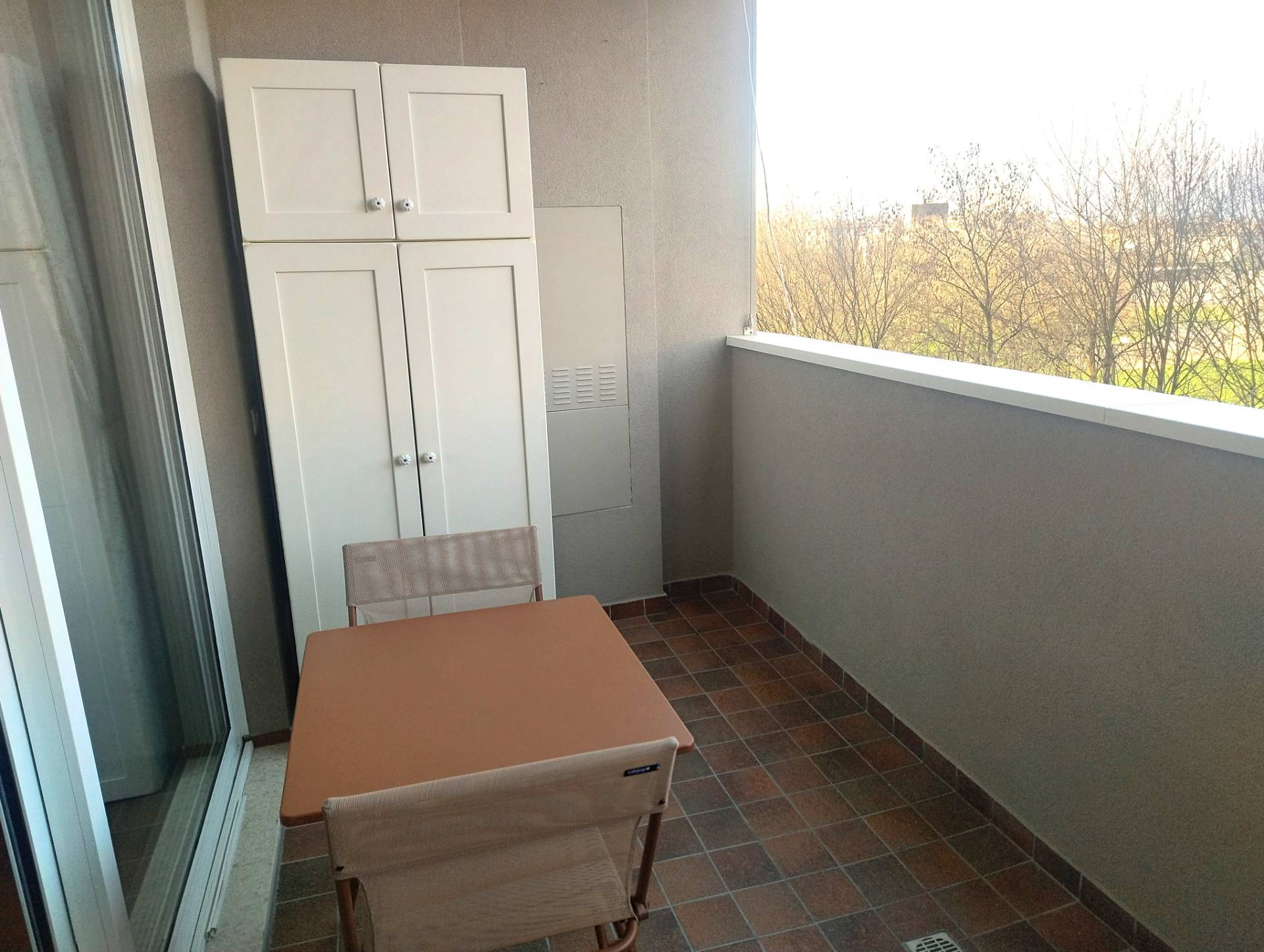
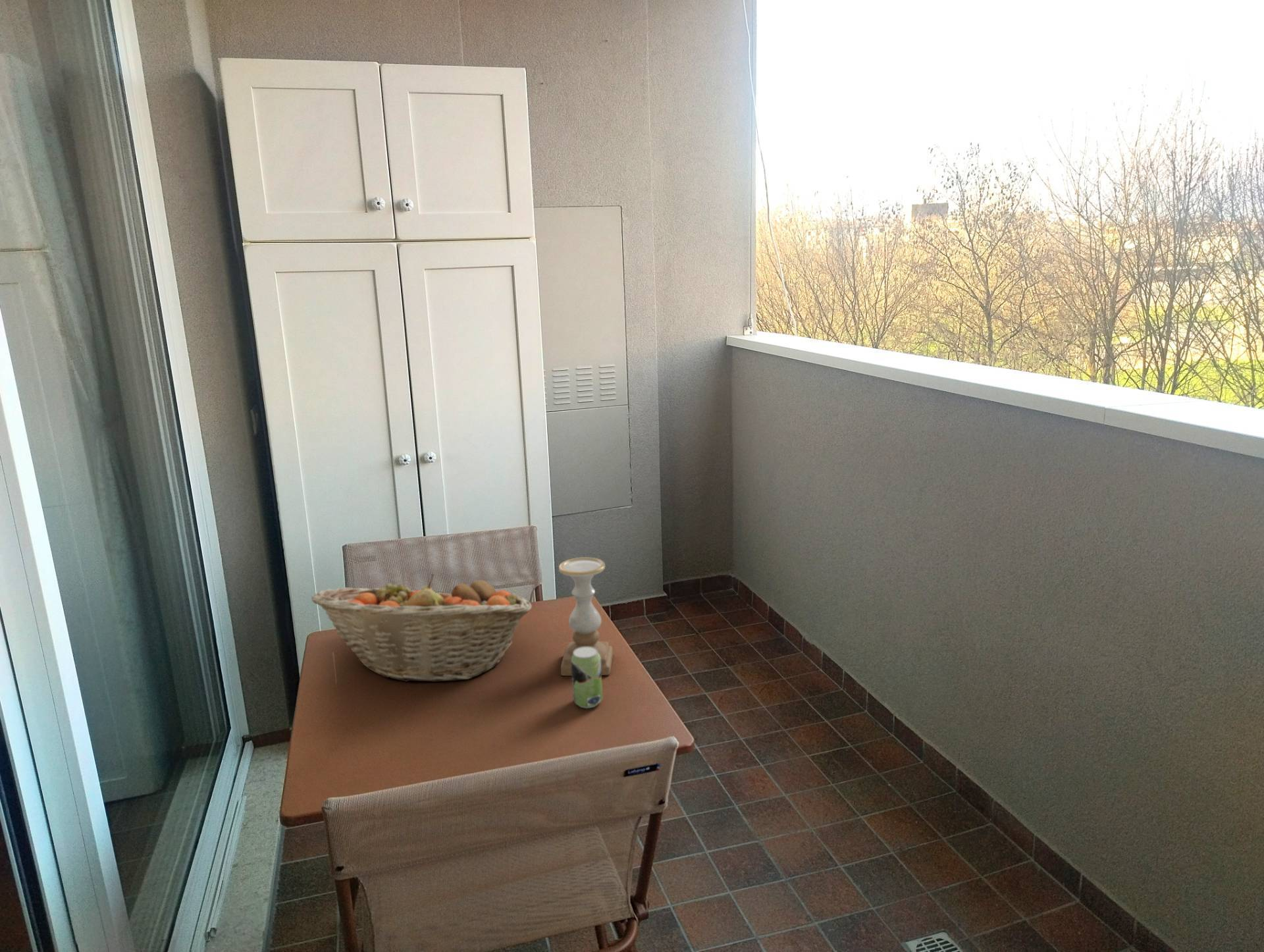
+ candle holder [558,556,614,677]
+ beverage can [571,647,603,709]
+ fruit basket [311,573,533,683]
